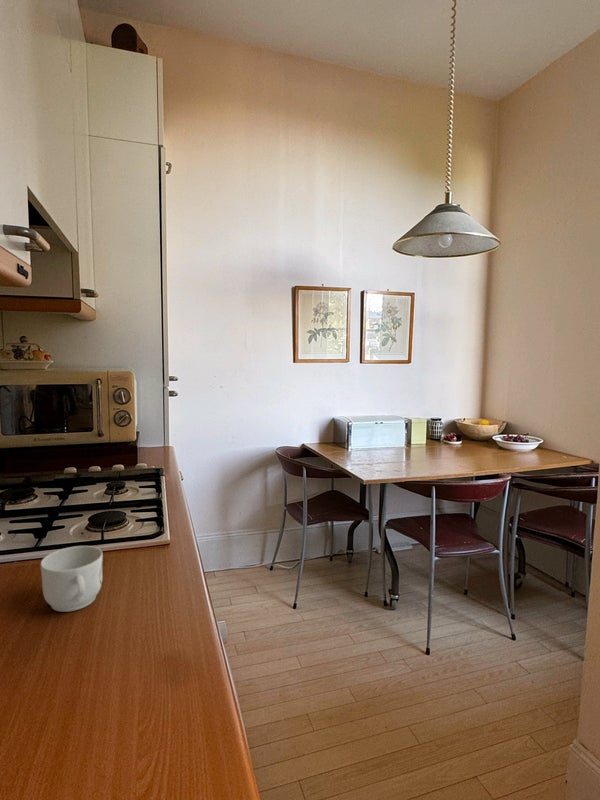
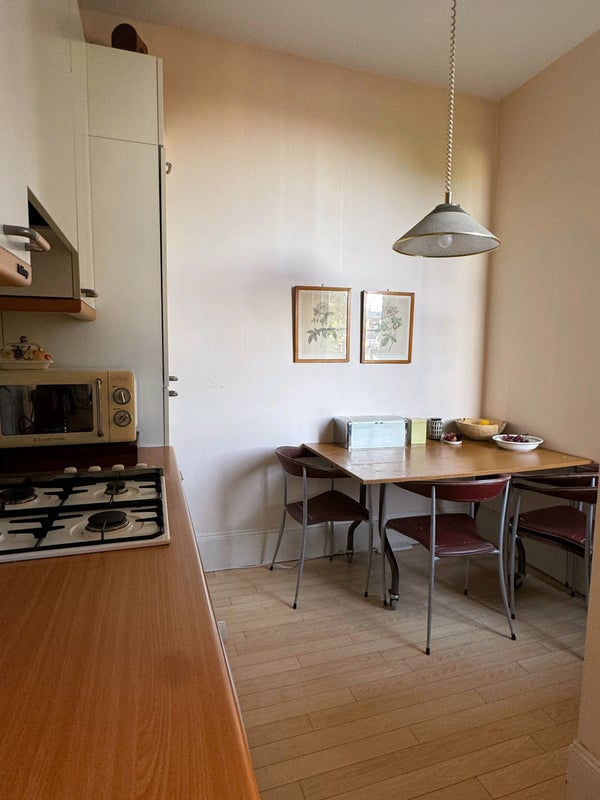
- mug [40,545,104,613]
